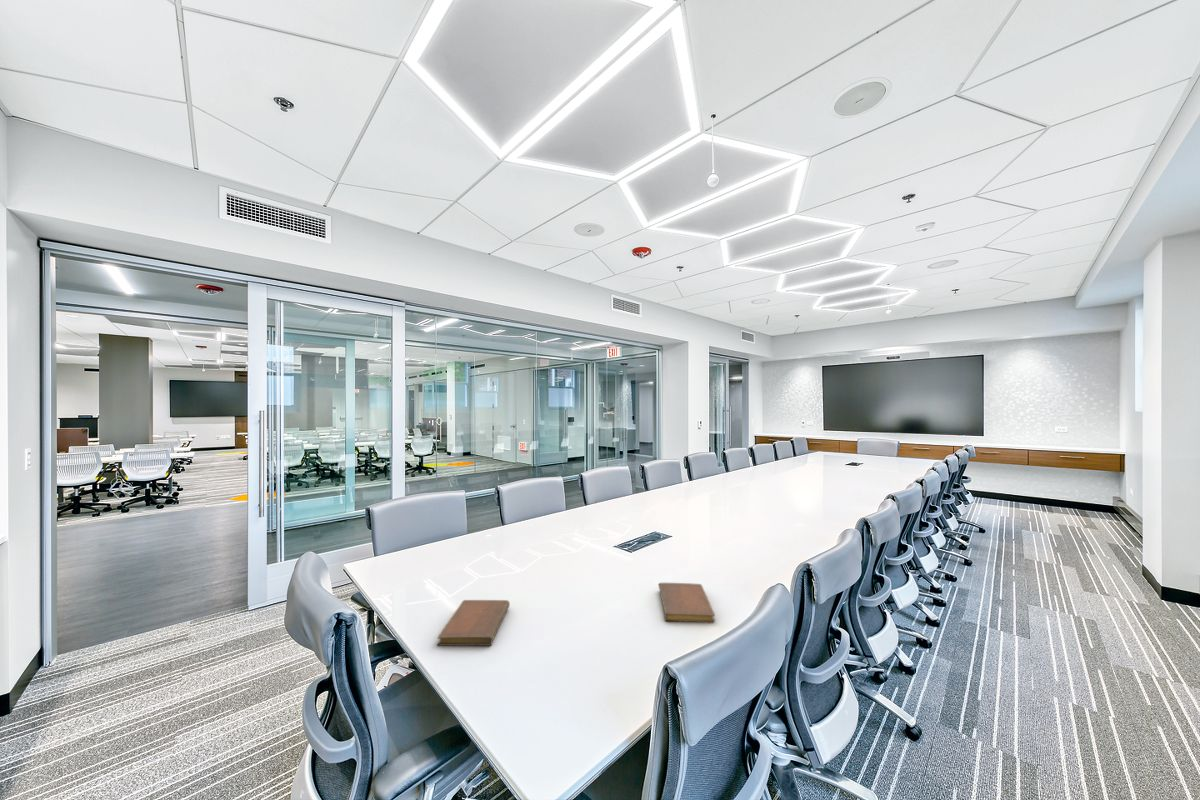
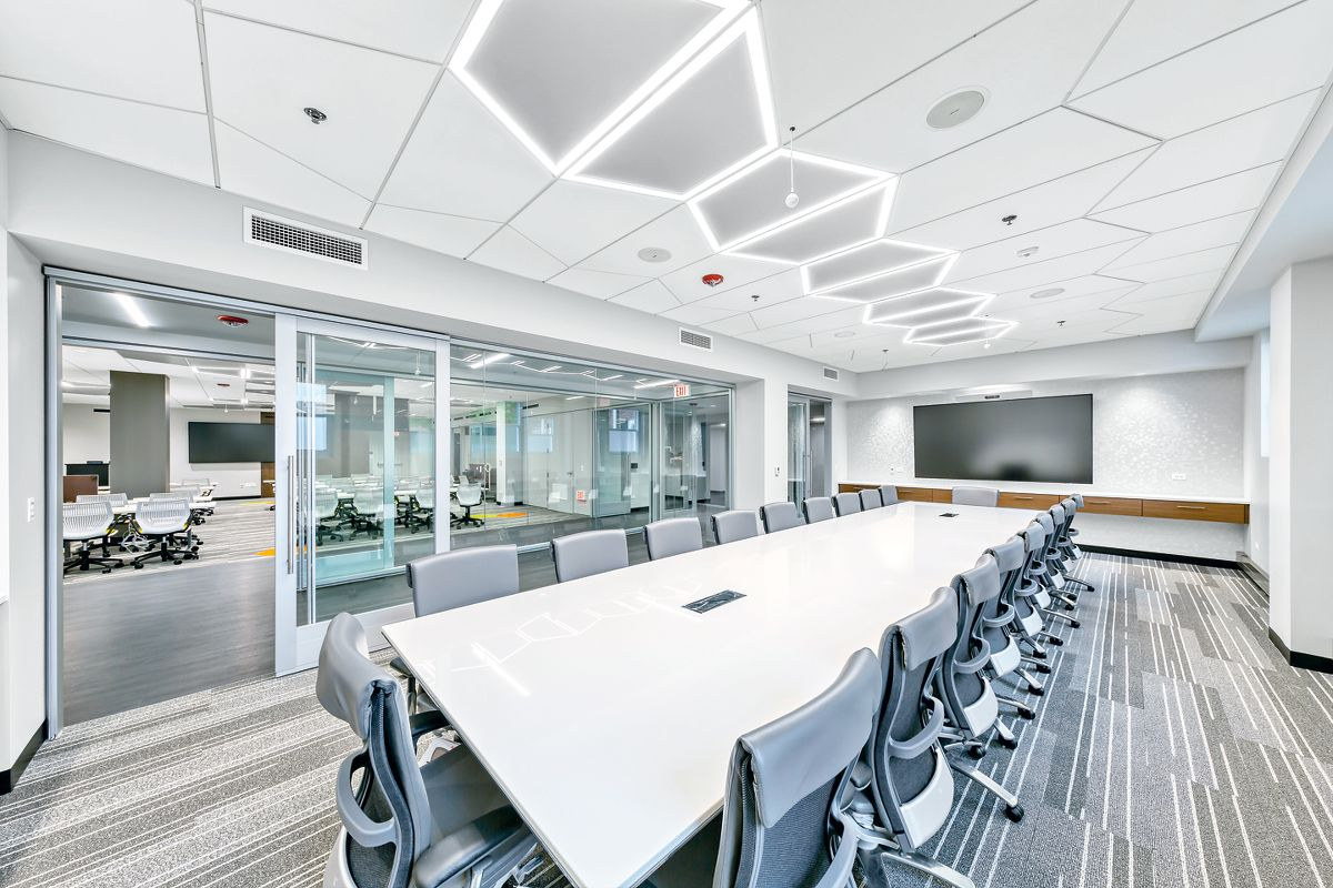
- notebook [436,599,511,647]
- notebook [658,582,716,623]
